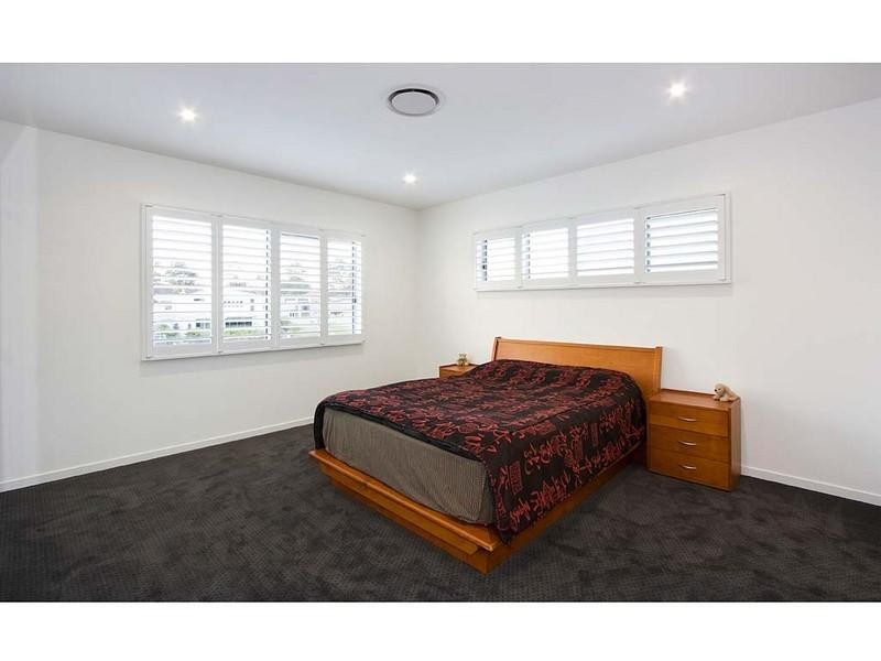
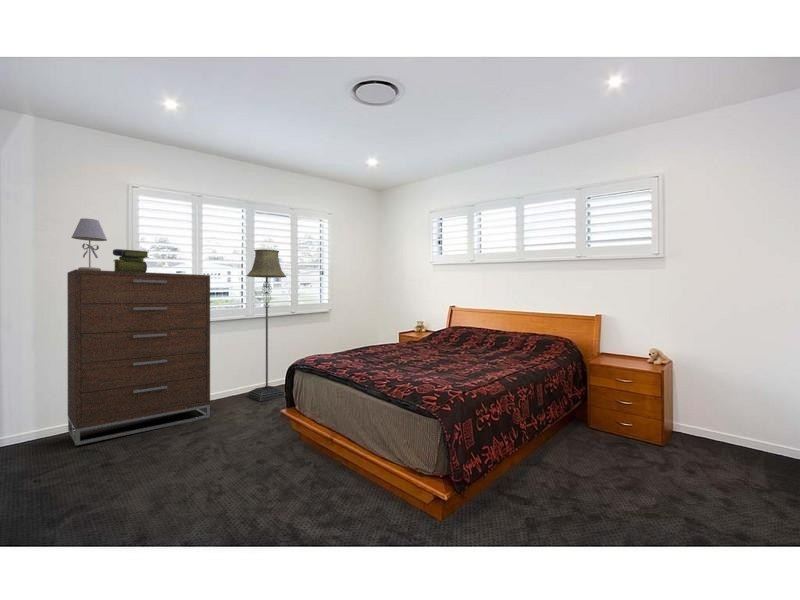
+ floor lamp [246,248,287,402]
+ stack of books [112,248,150,272]
+ dresser [66,268,211,446]
+ table lamp [70,217,108,271]
